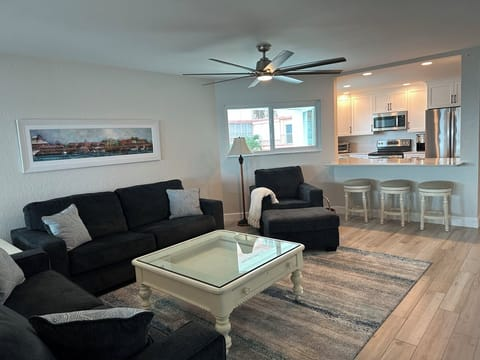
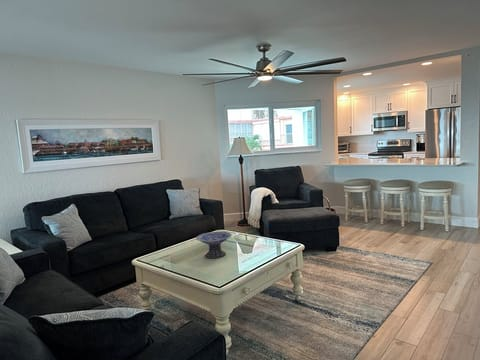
+ decorative bowl [195,230,233,259]
